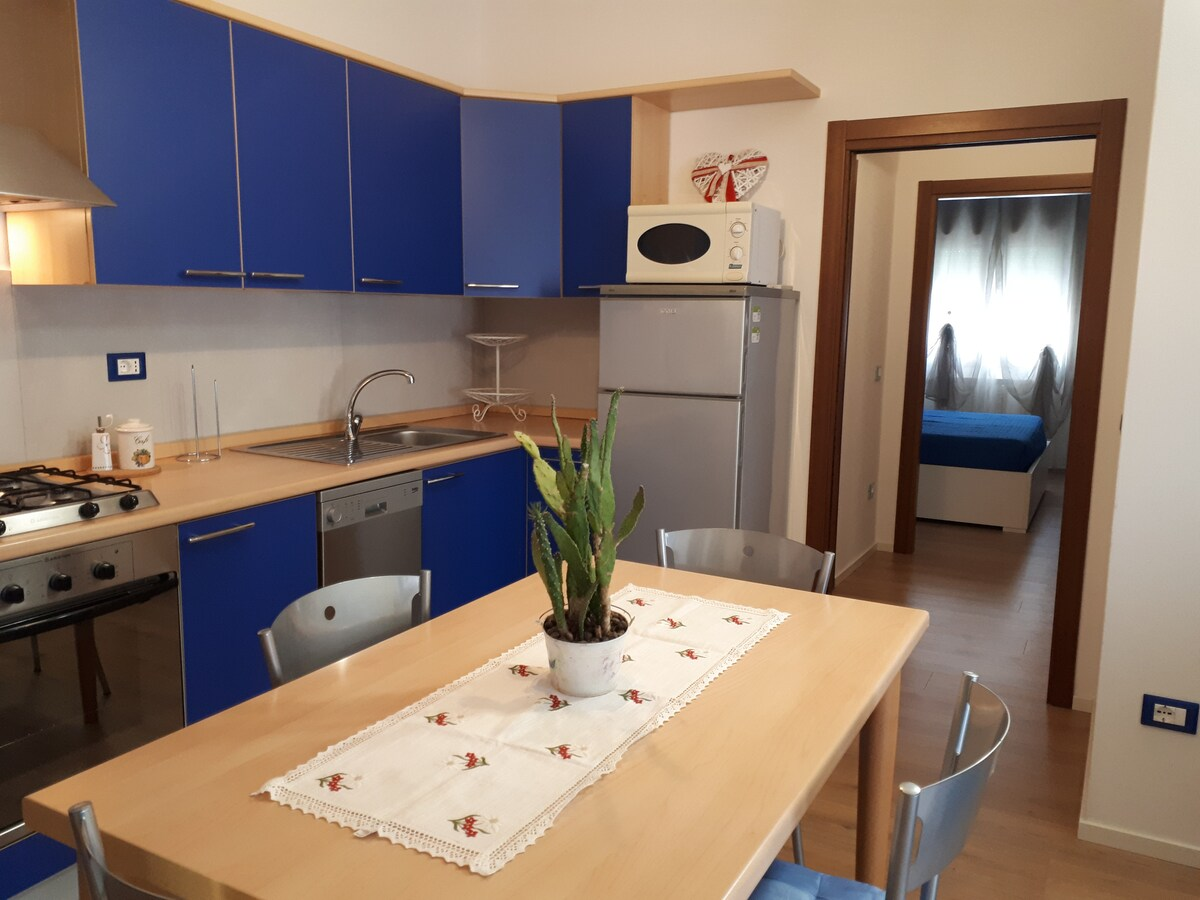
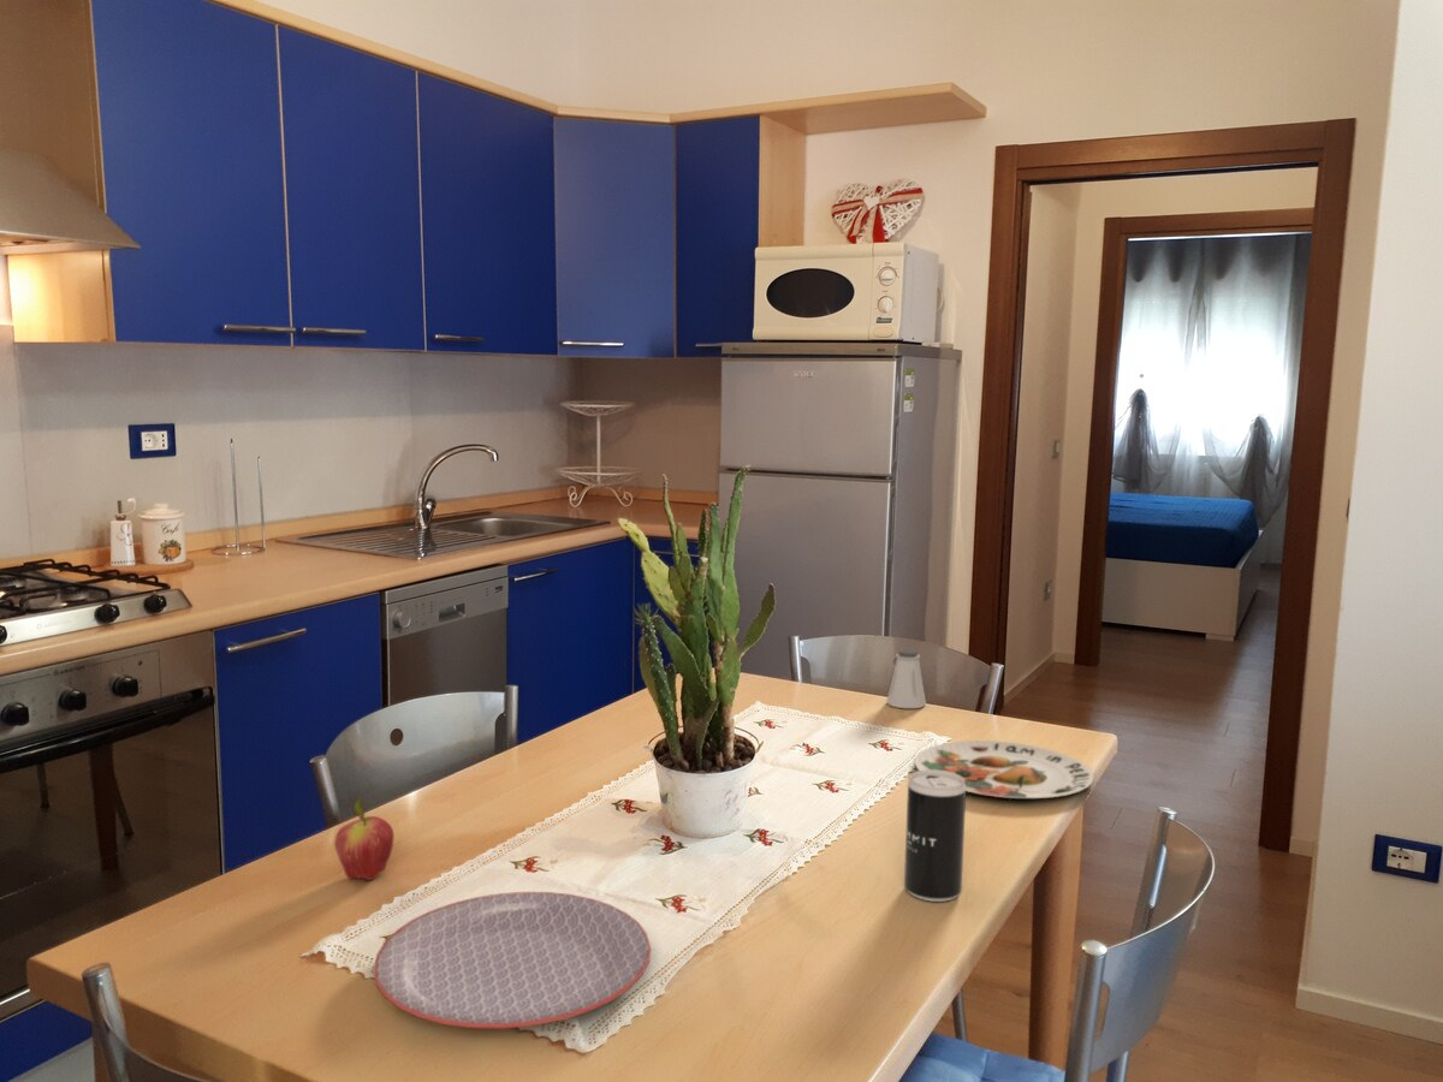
+ beverage can [903,769,967,903]
+ plate [914,739,1095,799]
+ fruit [333,792,396,881]
+ plate [372,891,652,1030]
+ saltshaker [885,648,927,709]
